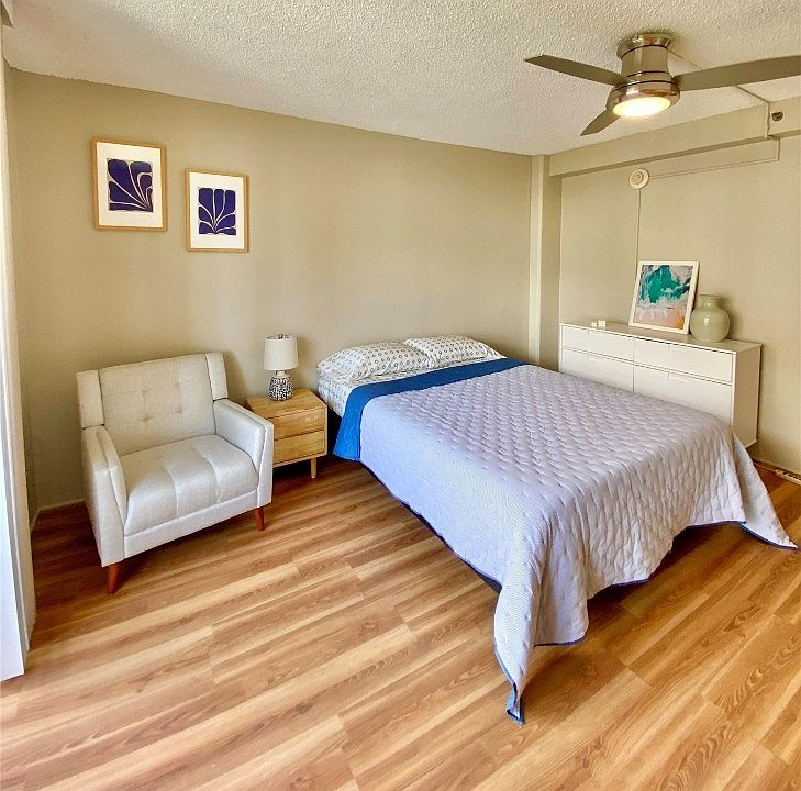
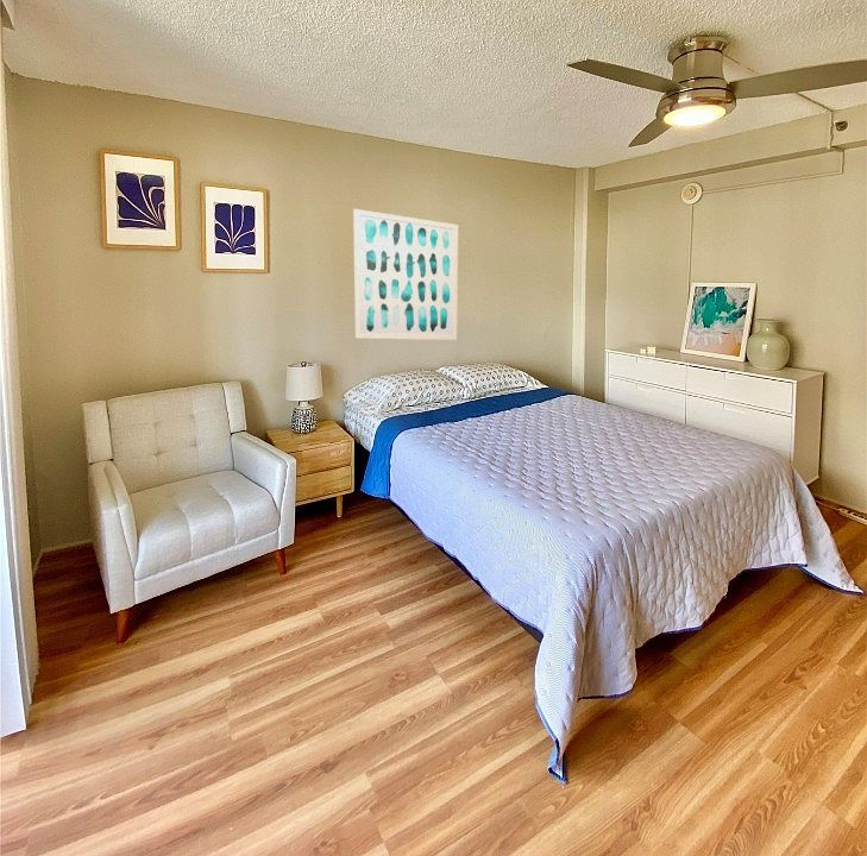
+ wall art [352,208,459,341]
